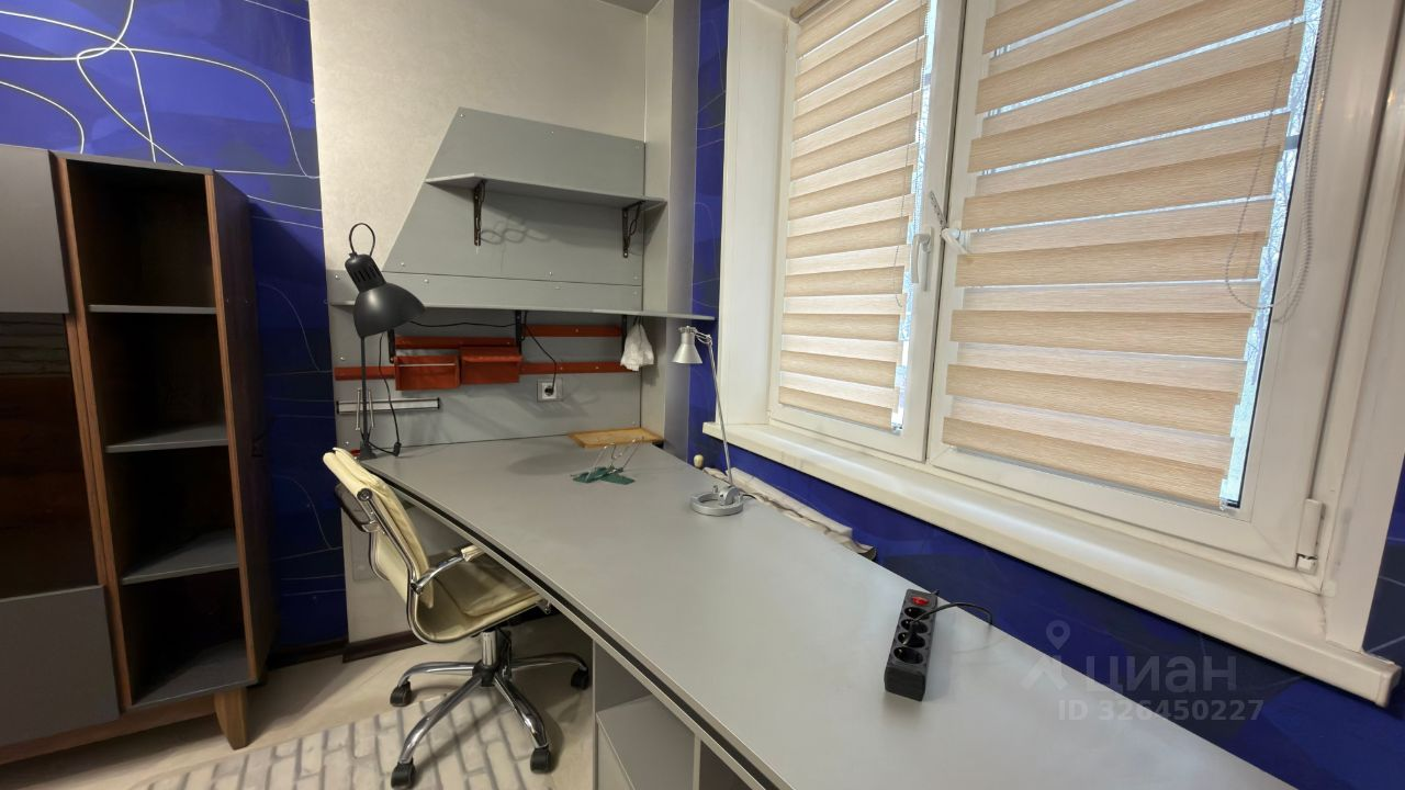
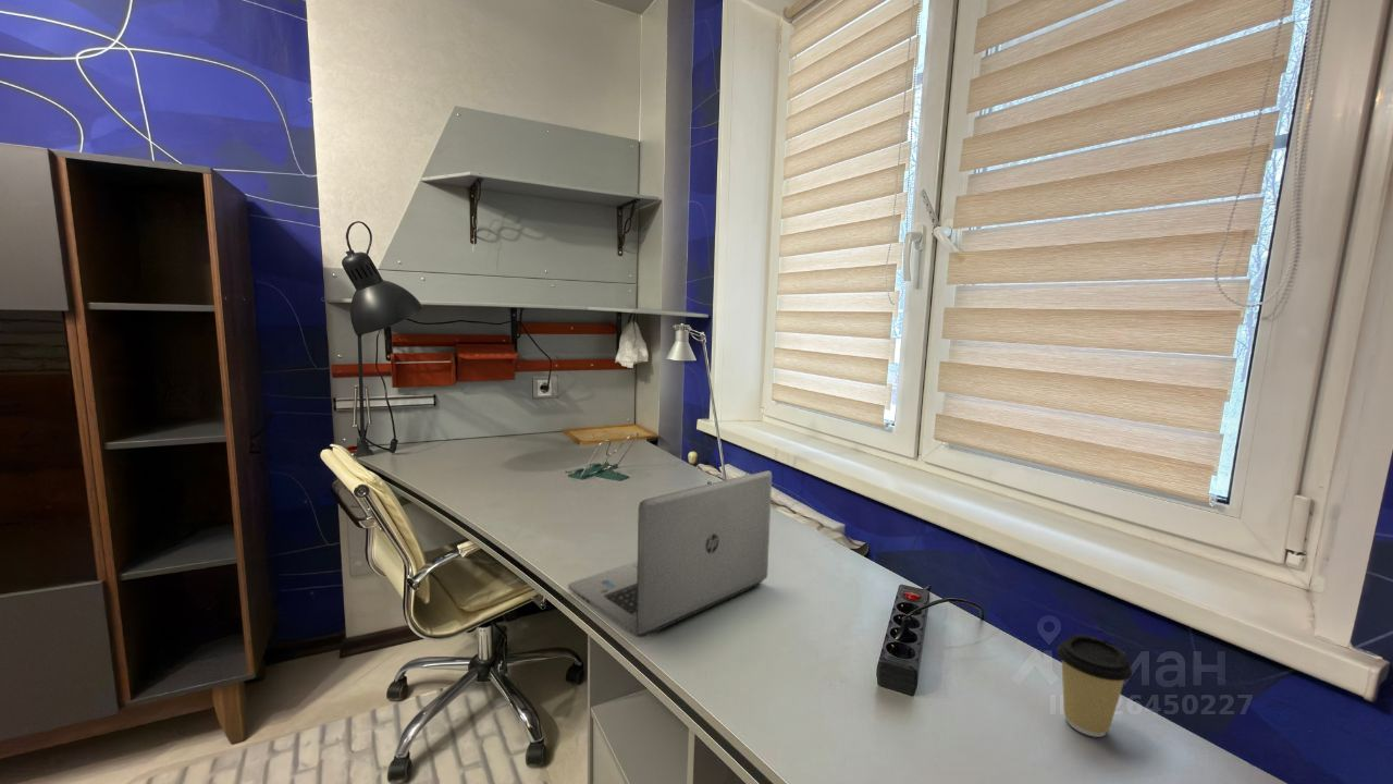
+ coffee cup [1056,634,1134,738]
+ laptop [567,469,773,638]
